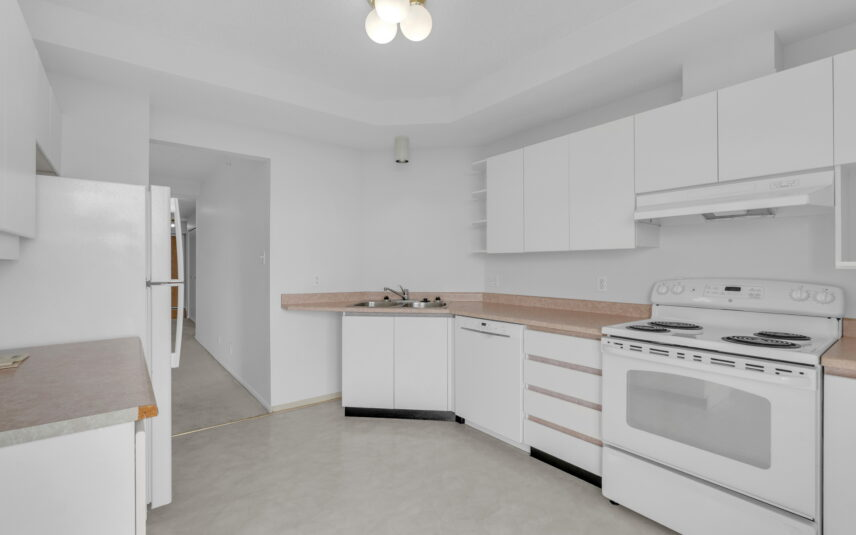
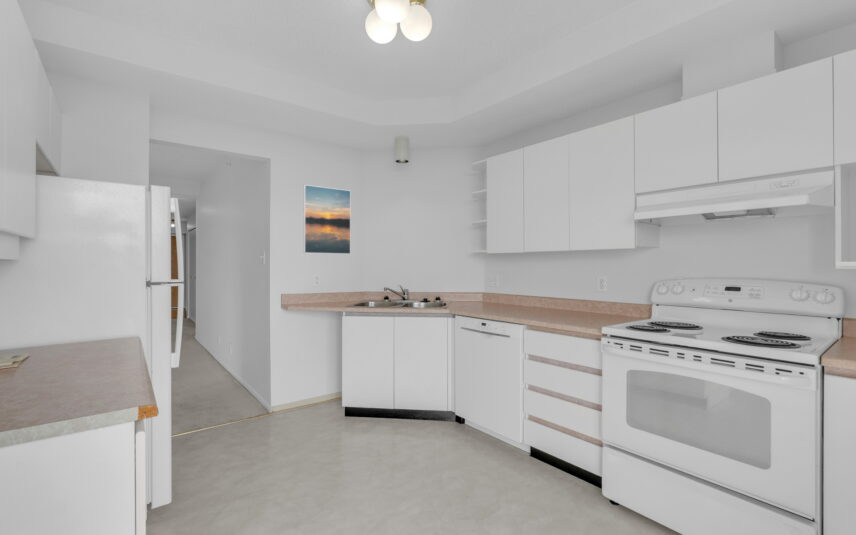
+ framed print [302,184,352,255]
